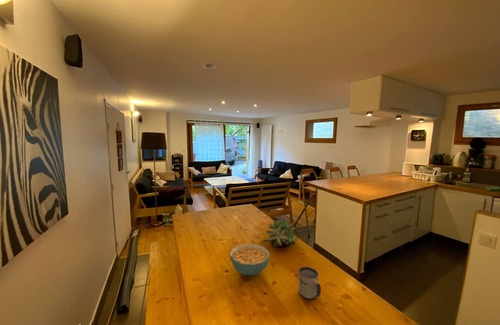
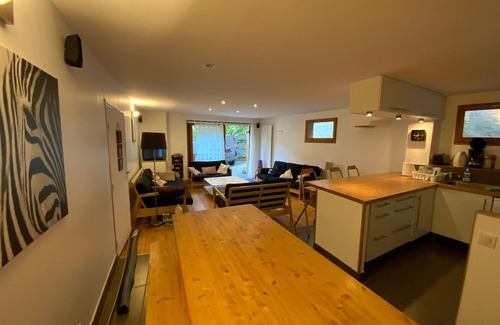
- mug [298,266,322,300]
- succulent plant [260,219,299,248]
- cereal bowl [229,243,270,277]
